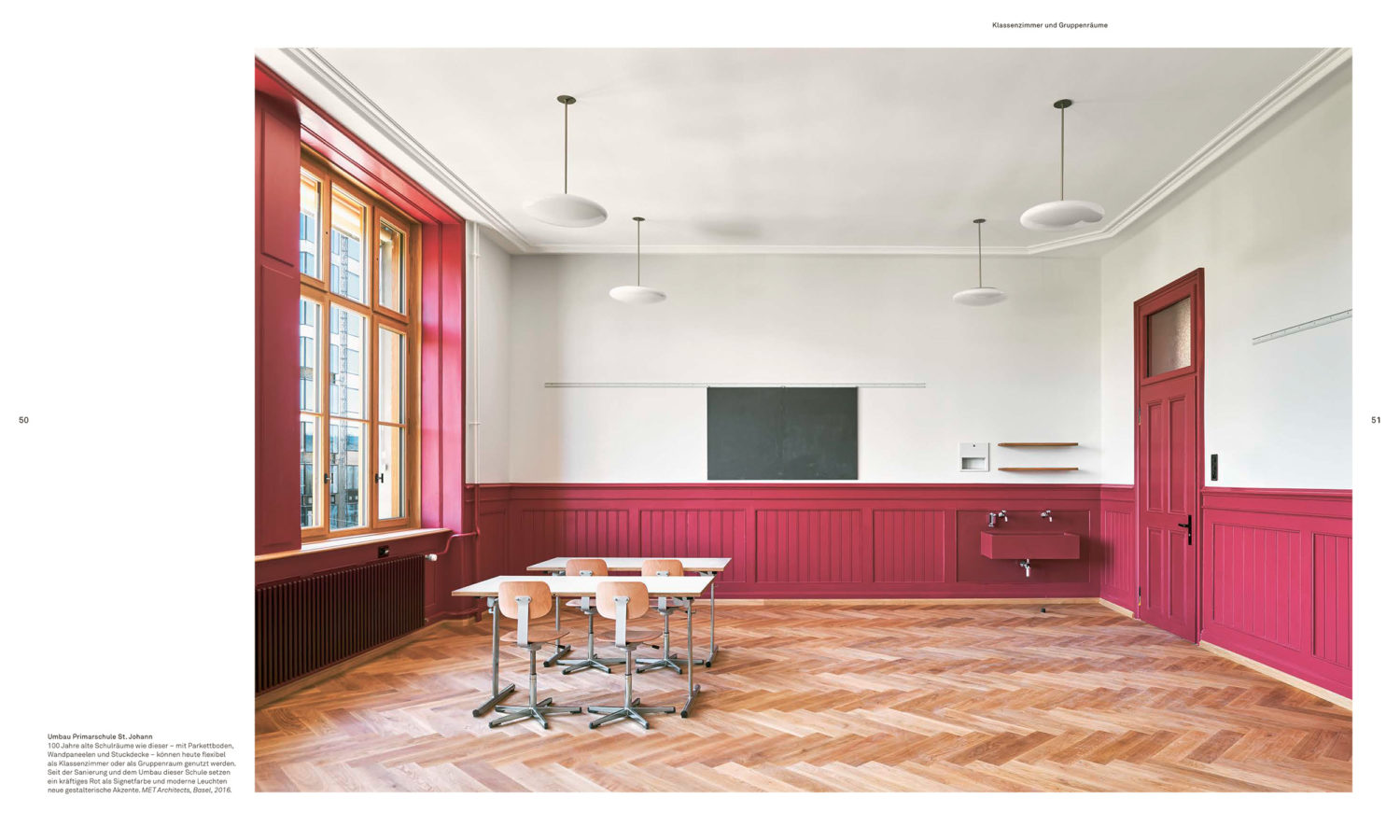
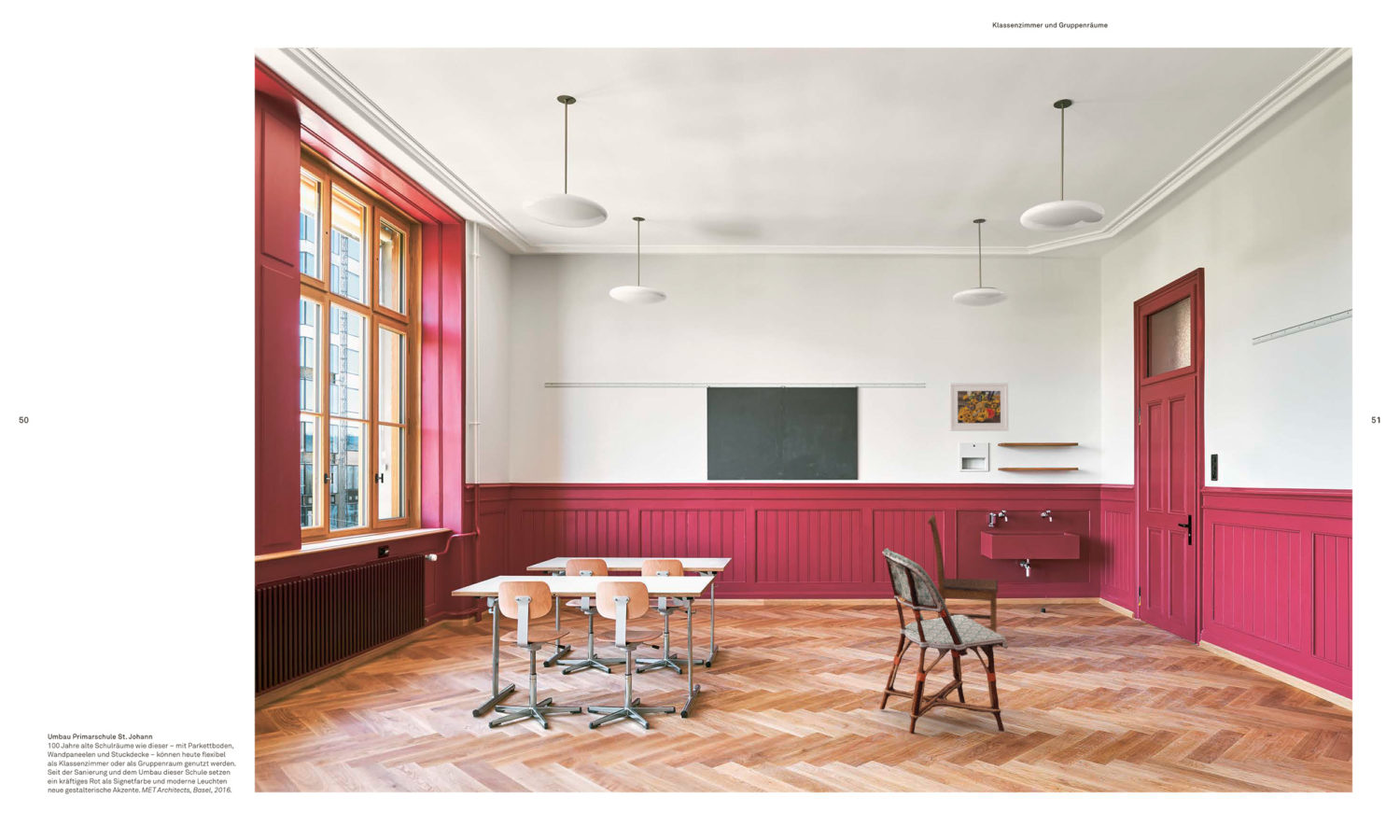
+ chair [878,548,1008,735]
+ chair [927,514,999,648]
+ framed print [948,383,1009,432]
